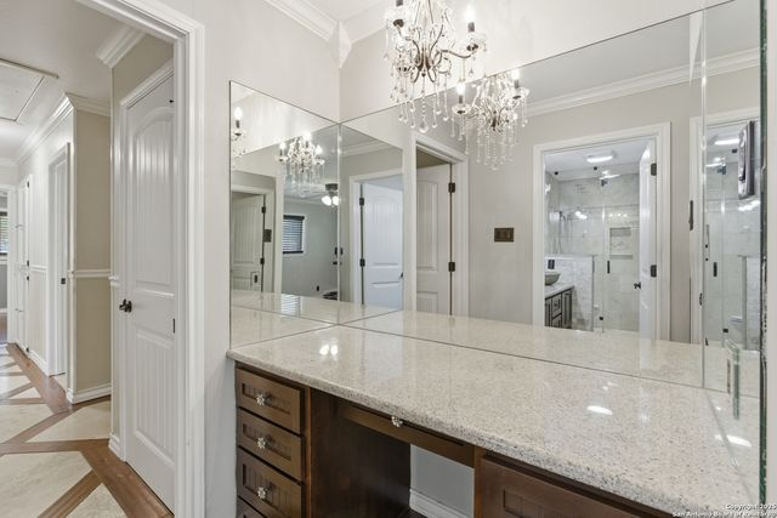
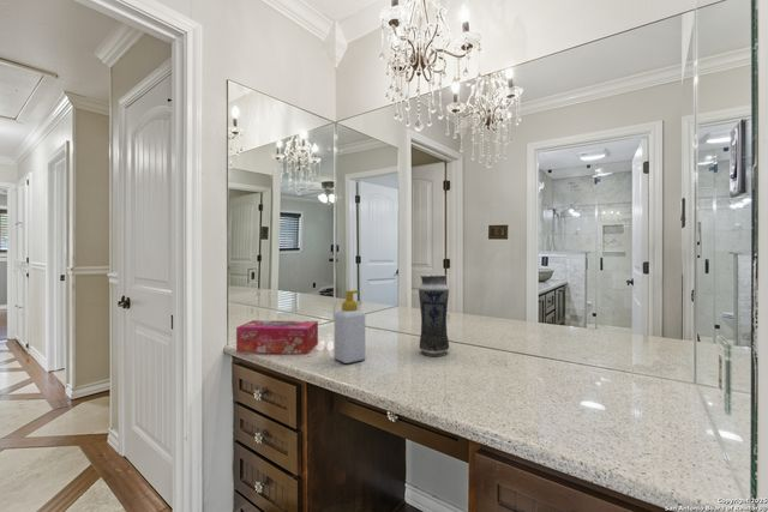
+ vase [418,273,450,357]
+ tissue box [235,319,319,355]
+ soap bottle [334,289,366,365]
